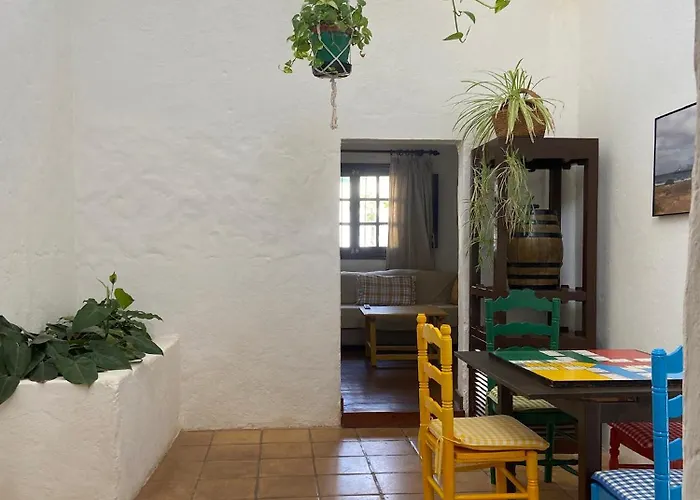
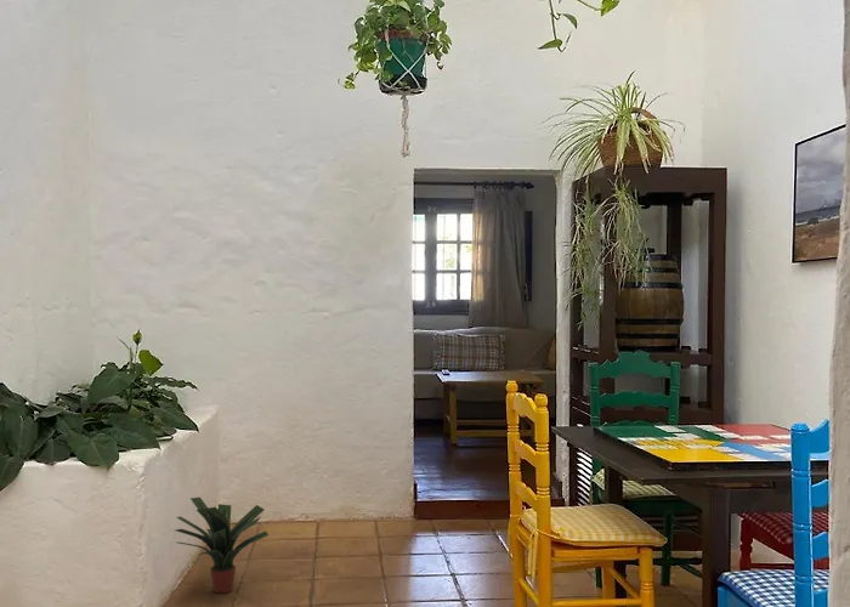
+ potted plant [174,497,270,595]
